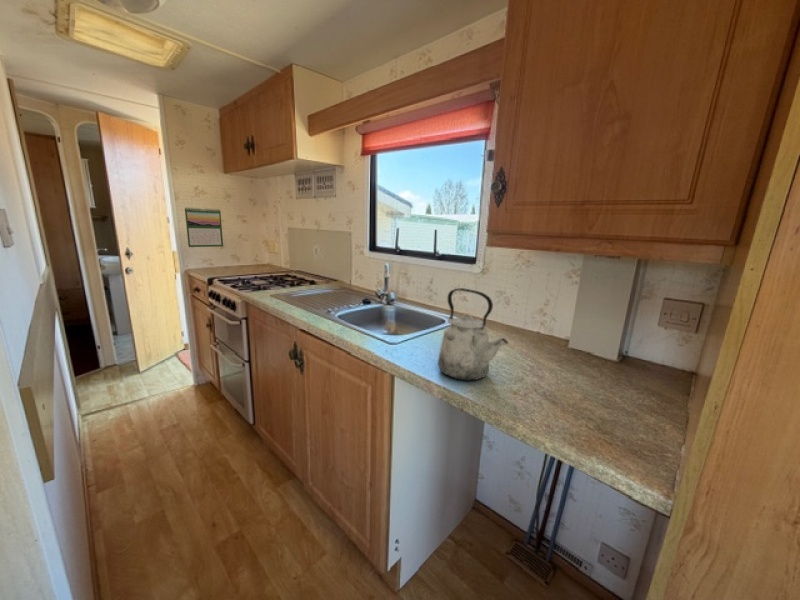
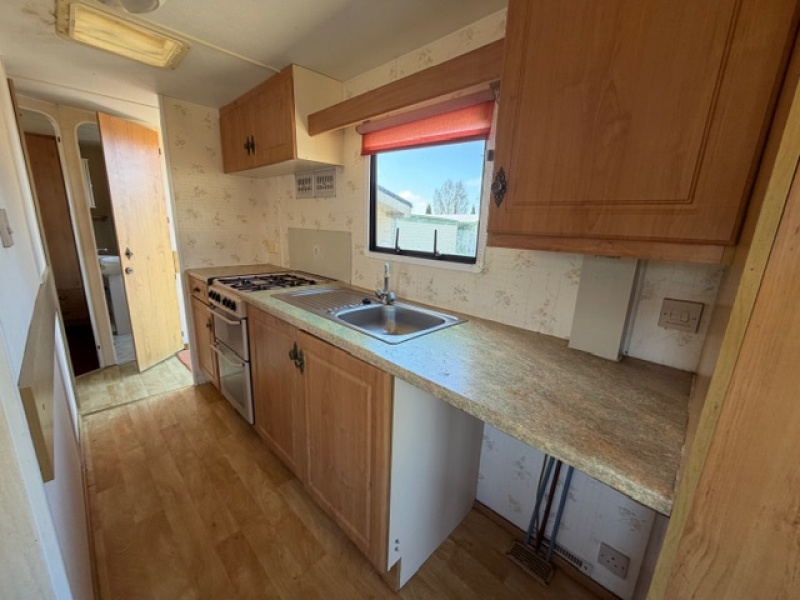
- calendar [184,206,224,248]
- kettle [437,287,509,382]
